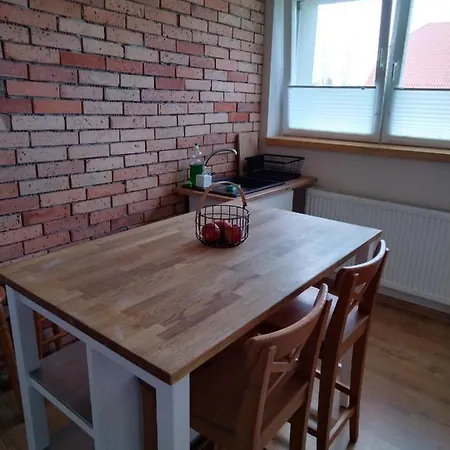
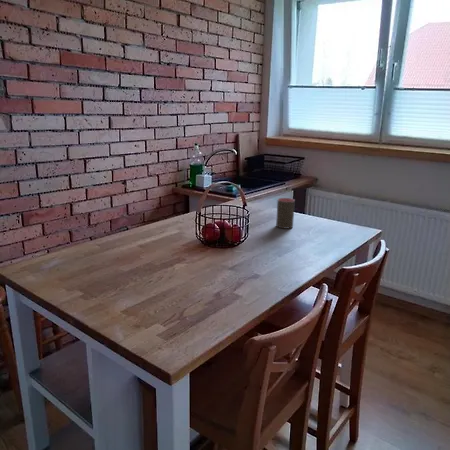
+ cup [275,197,296,230]
